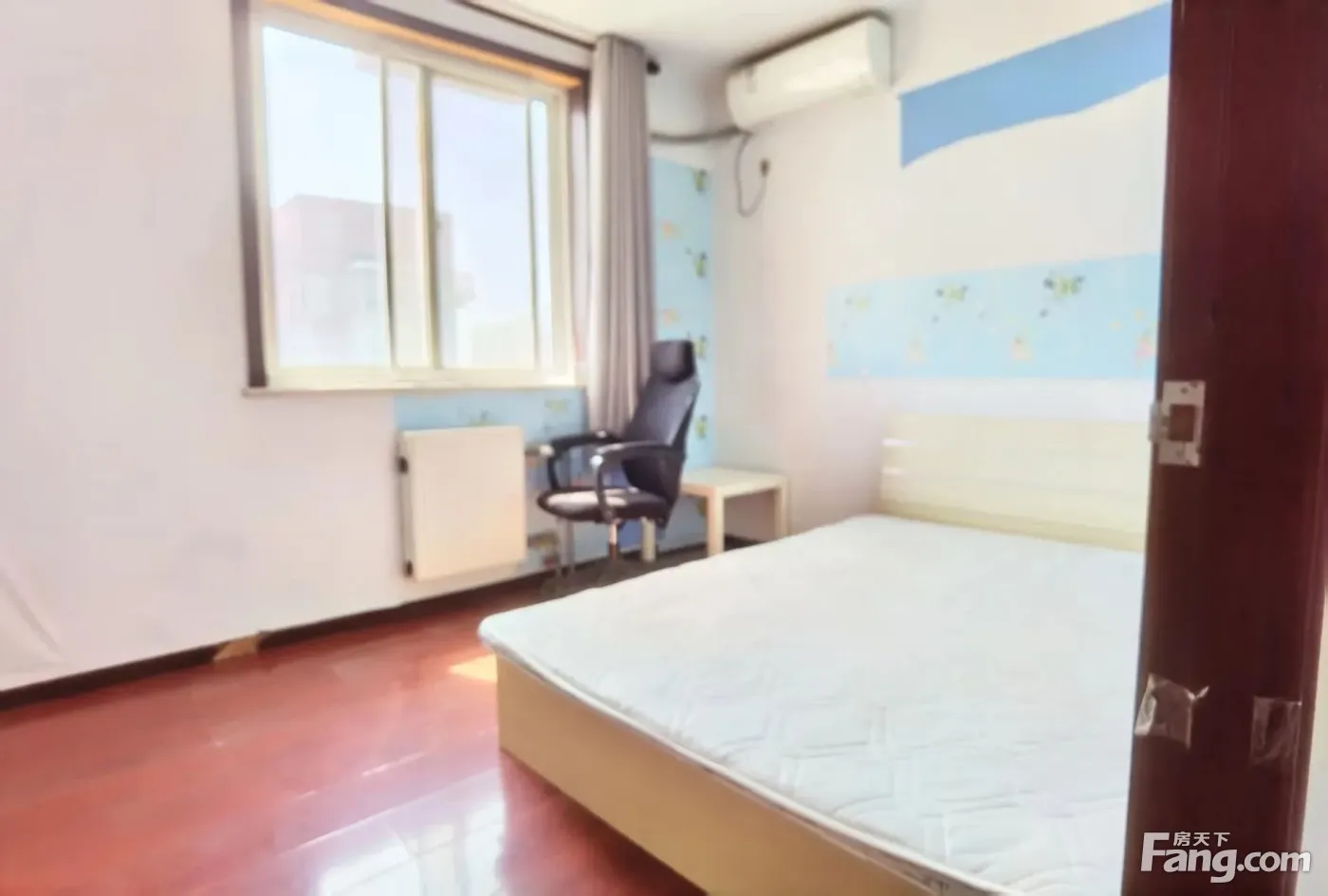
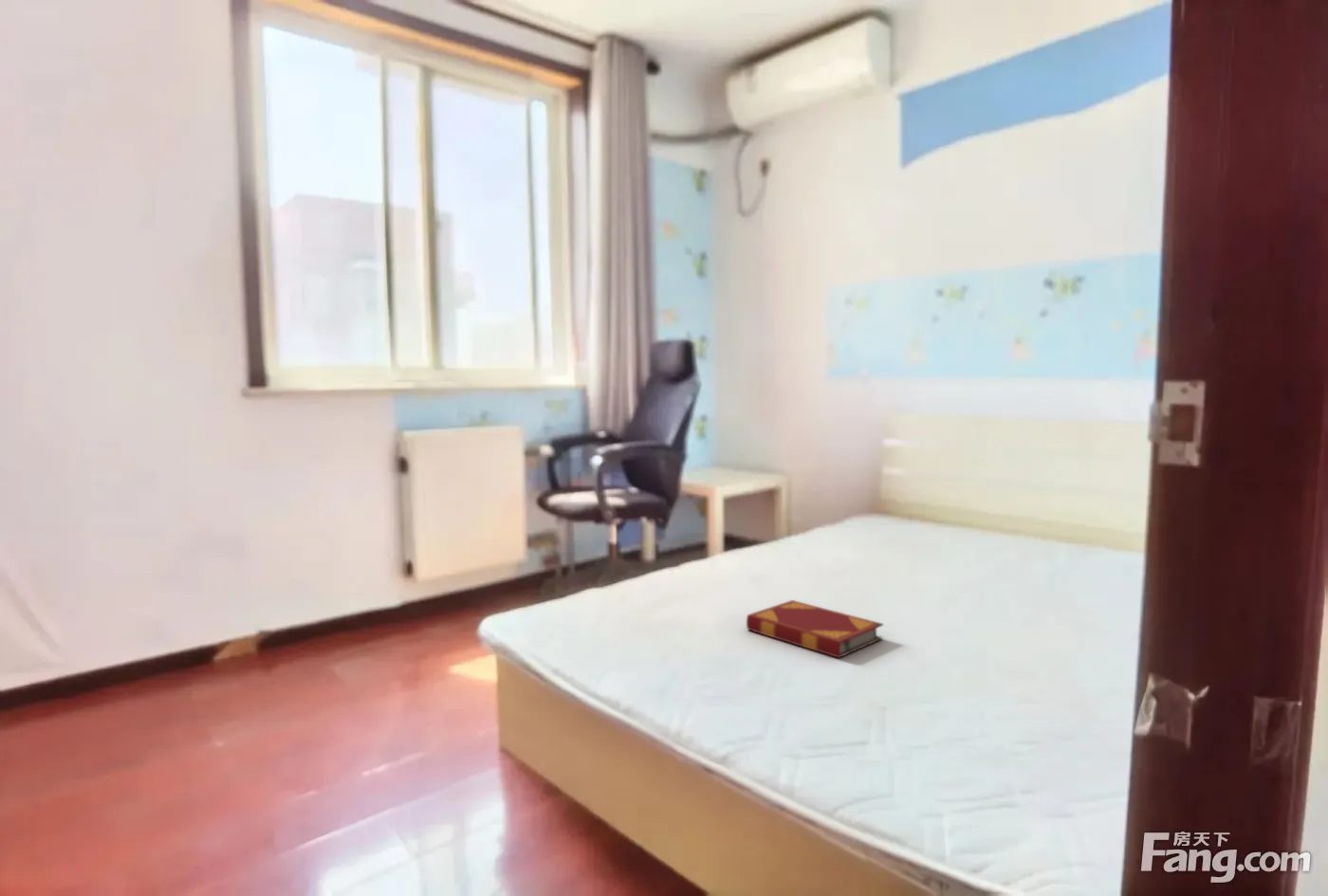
+ hardback book [746,599,884,659]
